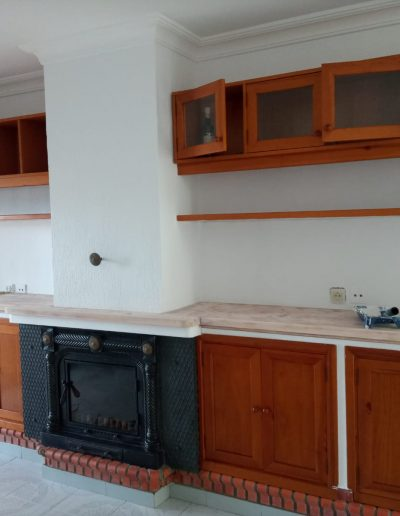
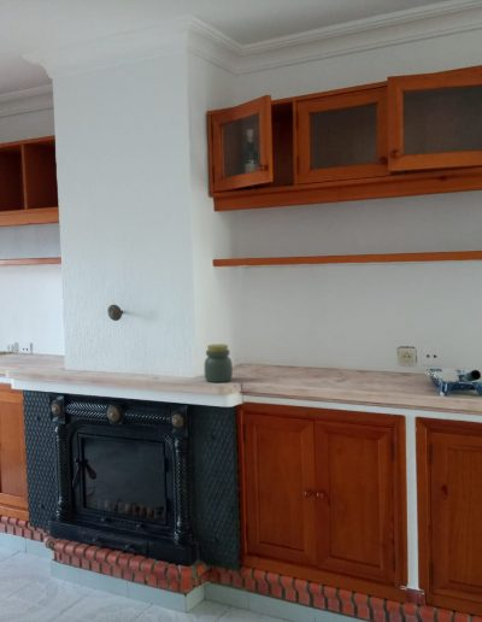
+ jar [204,342,234,383]
